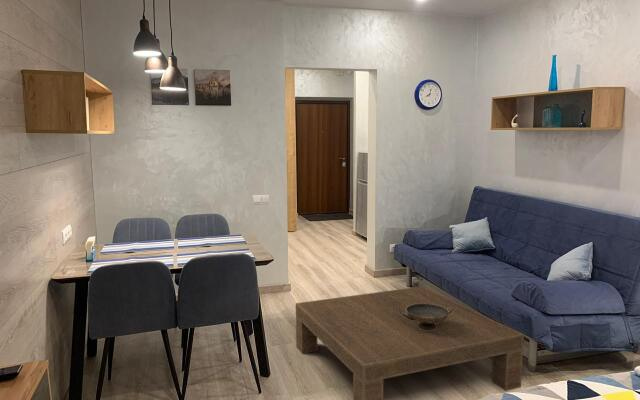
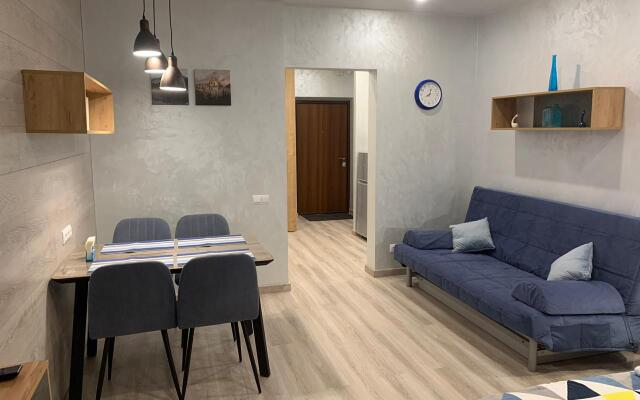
- coffee table [295,285,525,400]
- decorative bowl [402,303,452,330]
